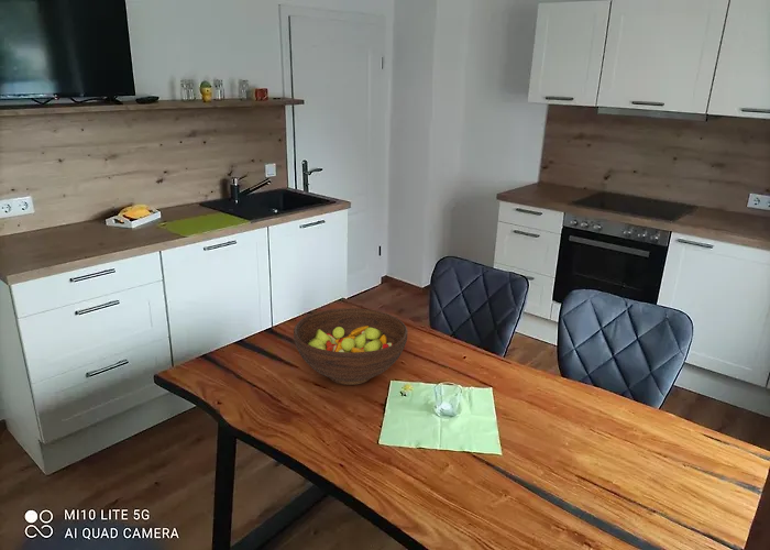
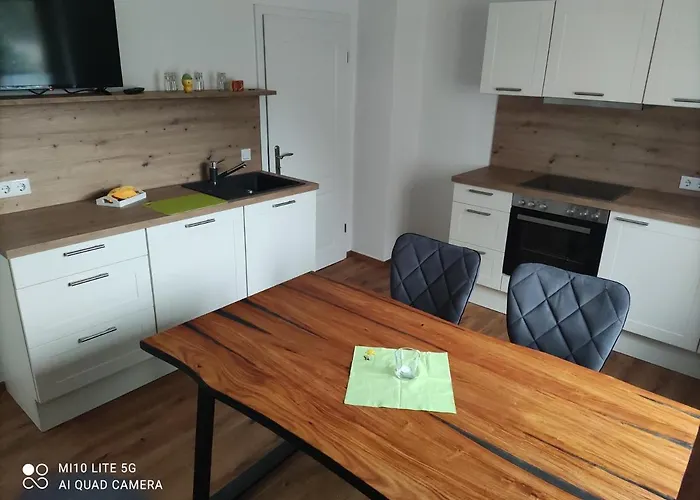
- fruit bowl [293,307,409,386]
